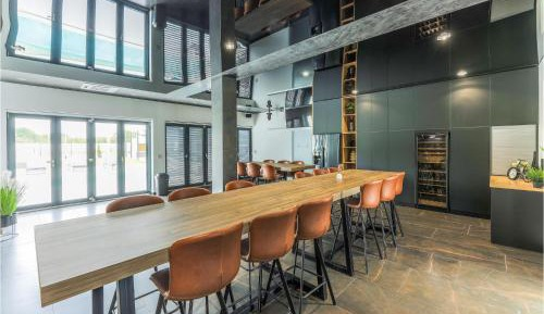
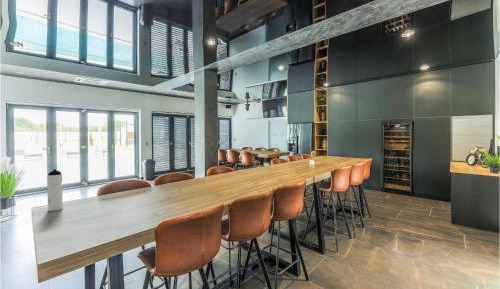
+ water bottle [46,168,64,212]
